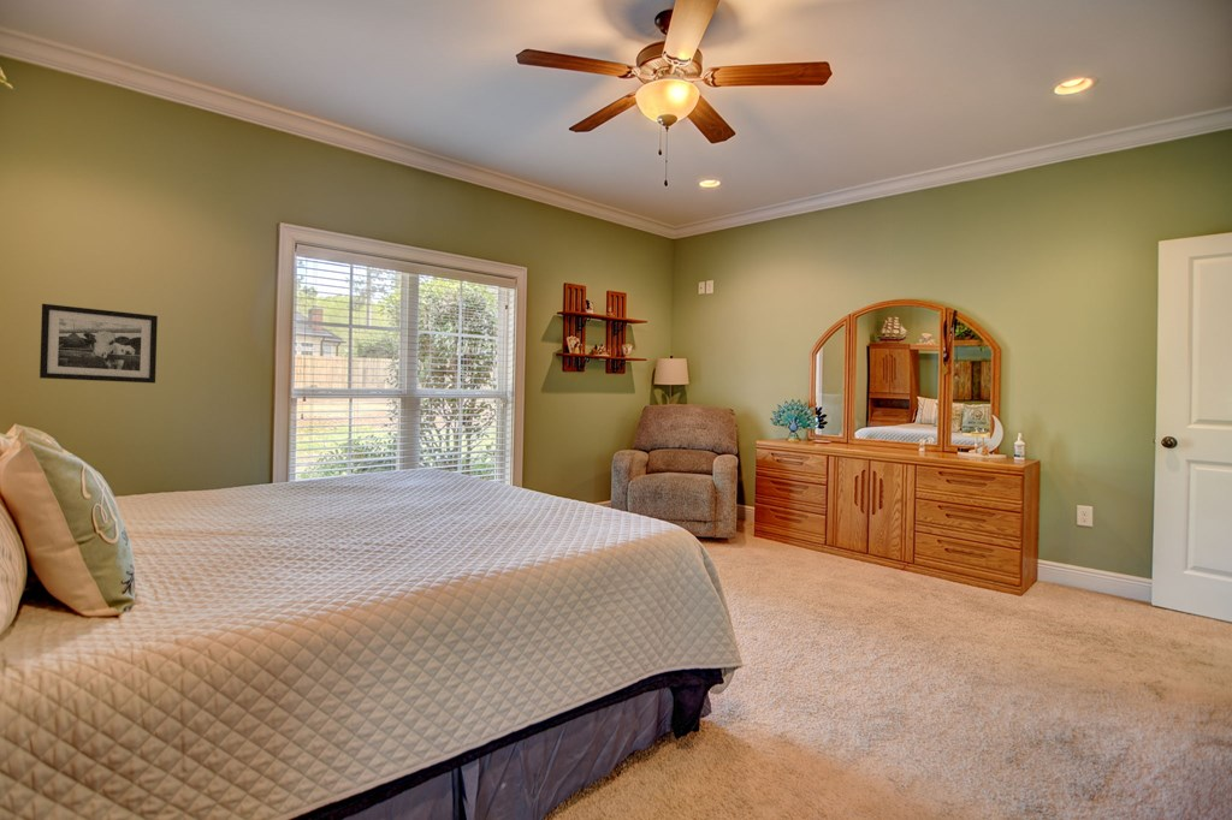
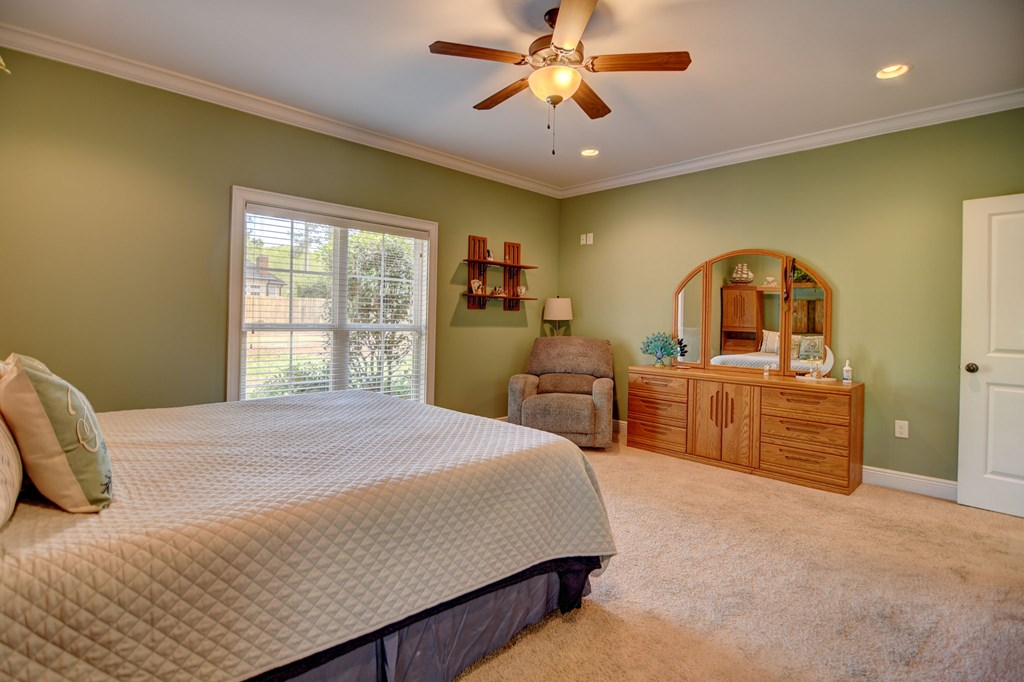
- picture frame [38,303,159,385]
